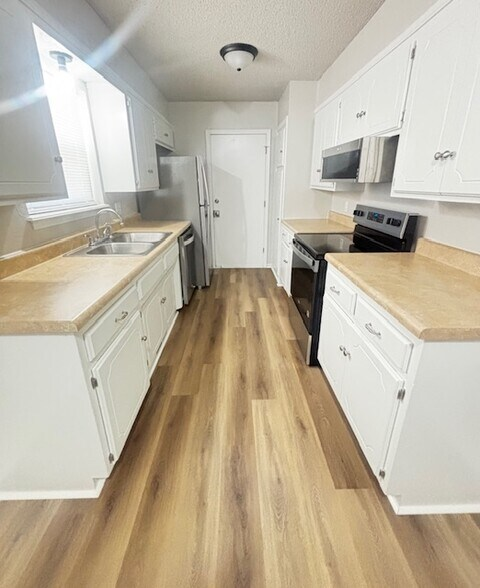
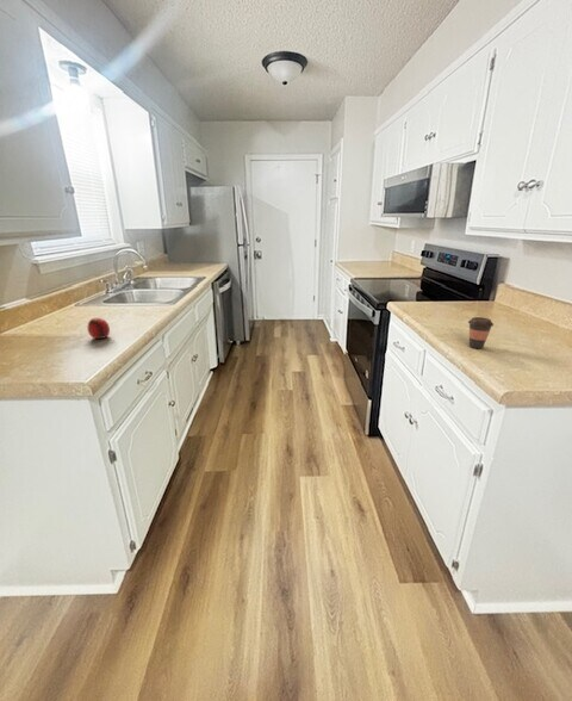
+ coffee cup [467,316,495,349]
+ fruit [87,317,111,340]
